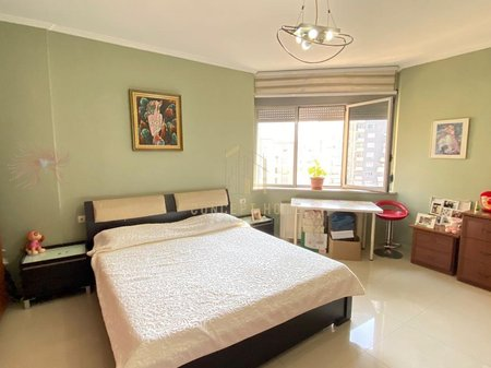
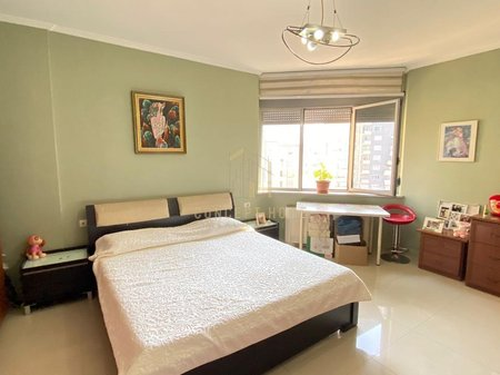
- wall sculpture [7,140,74,190]
